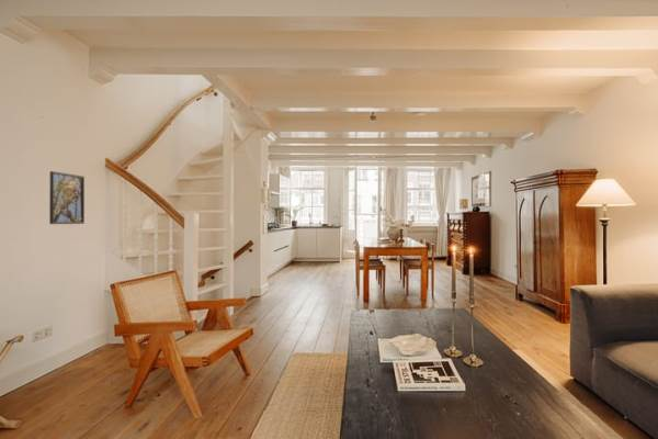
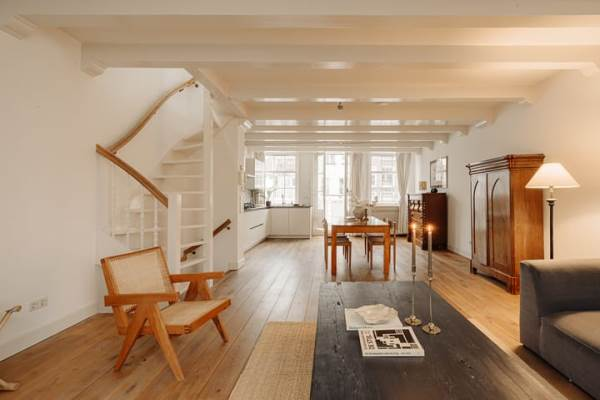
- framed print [48,170,86,225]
